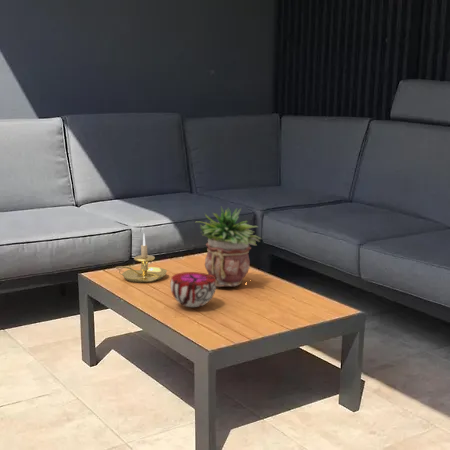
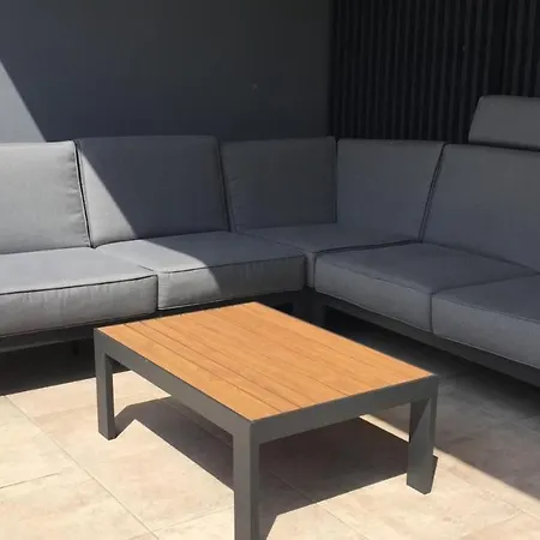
- candle holder [115,233,168,284]
- potted plant [195,206,262,288]
- decorative bowl [169,271,217,308]
